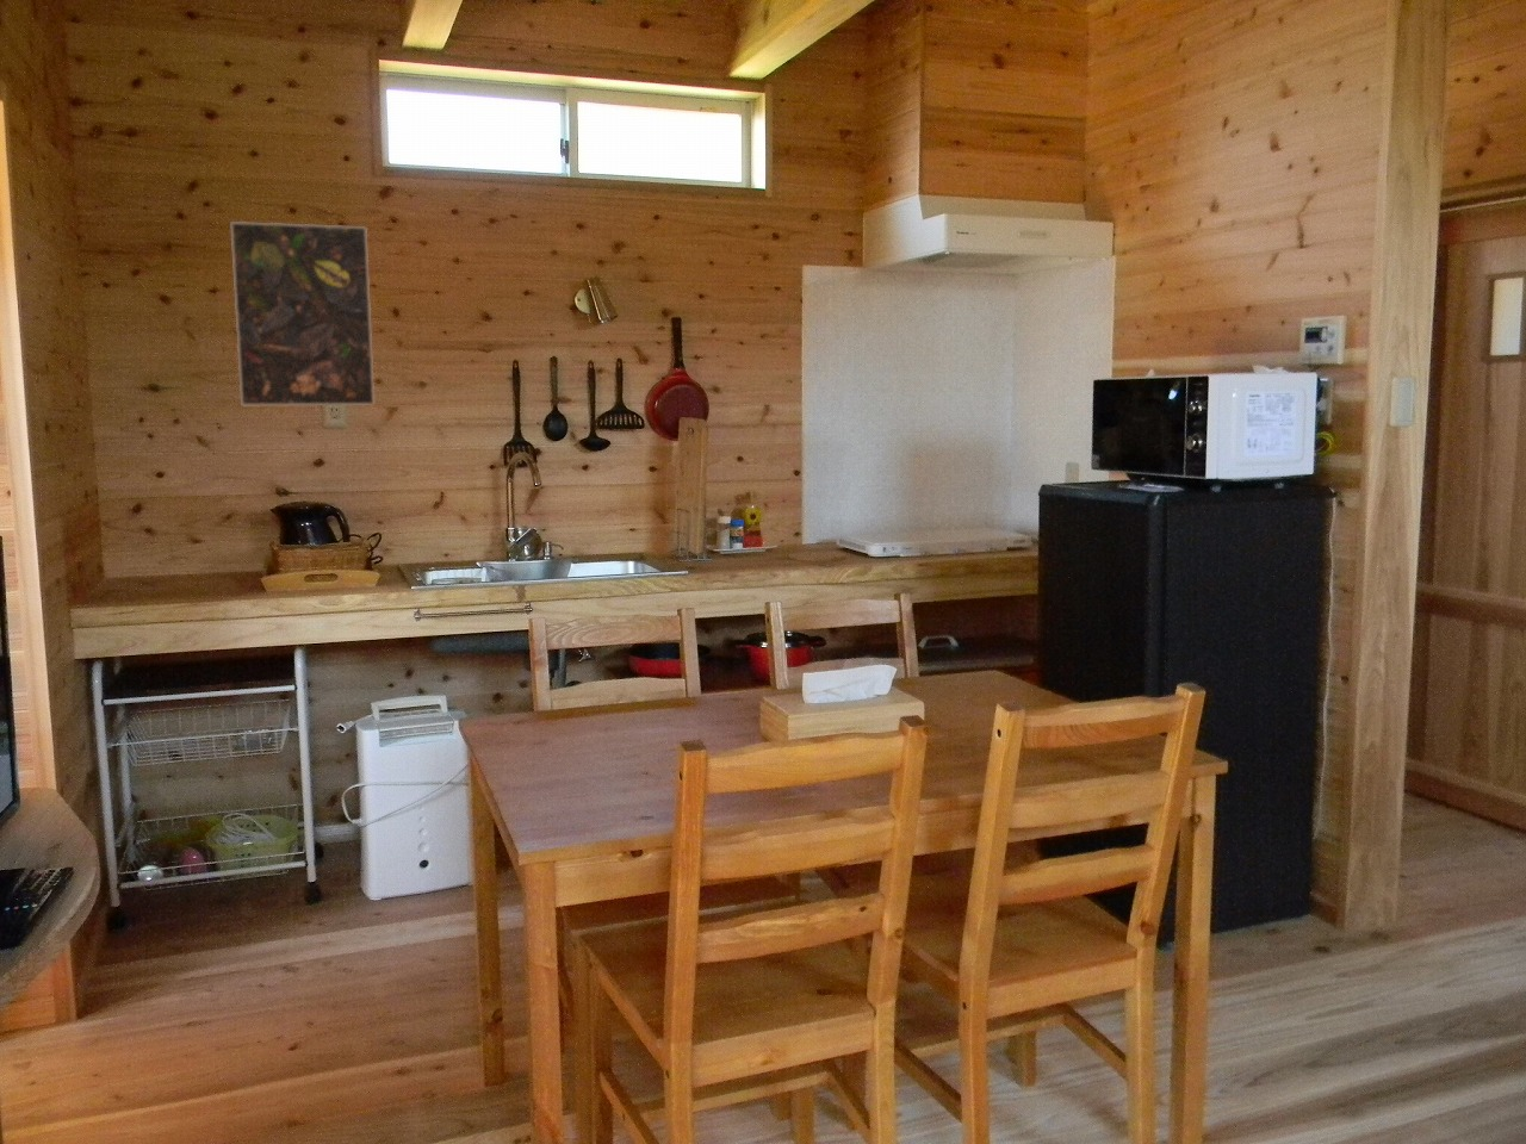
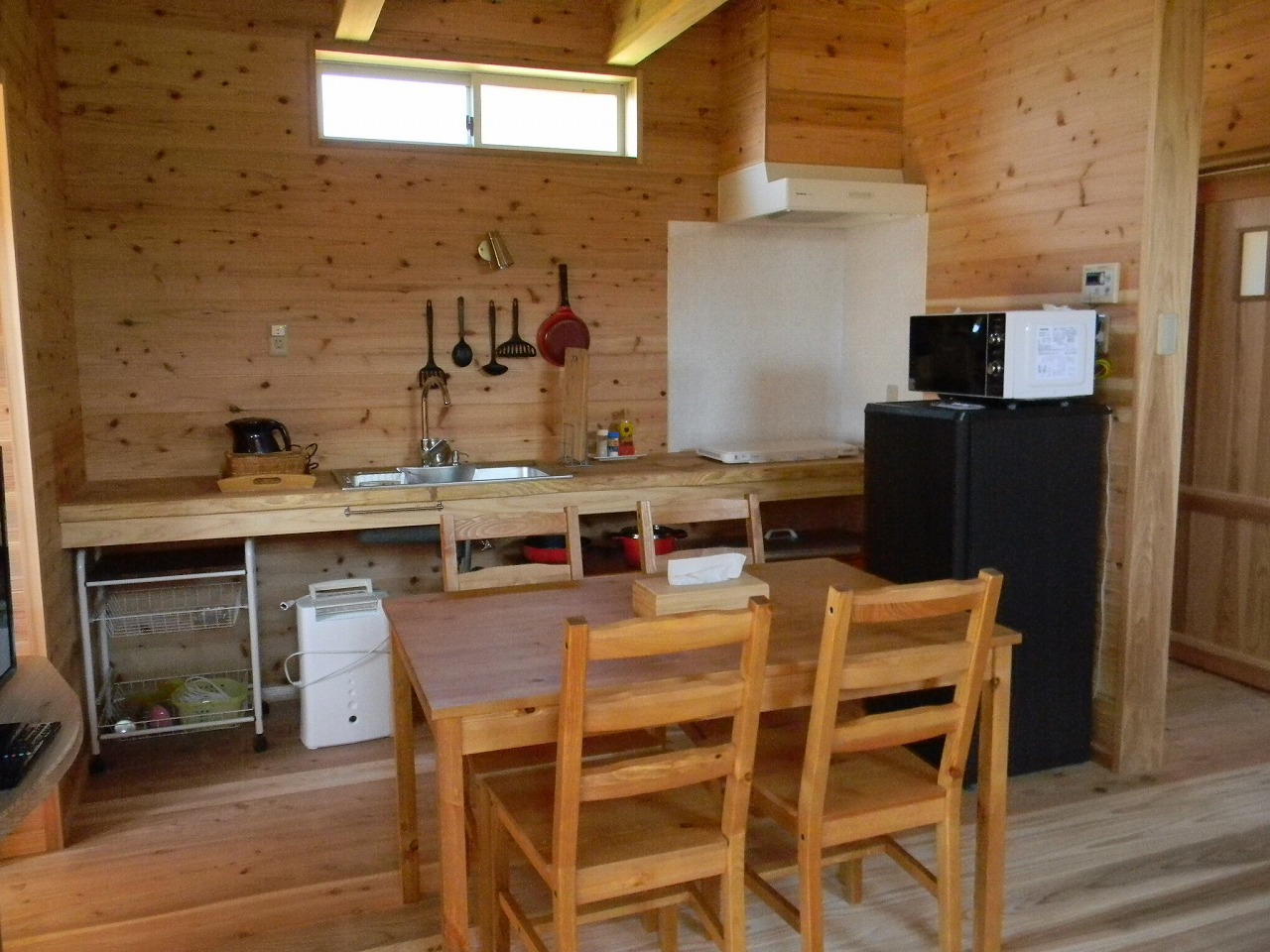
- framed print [230,220,376,406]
